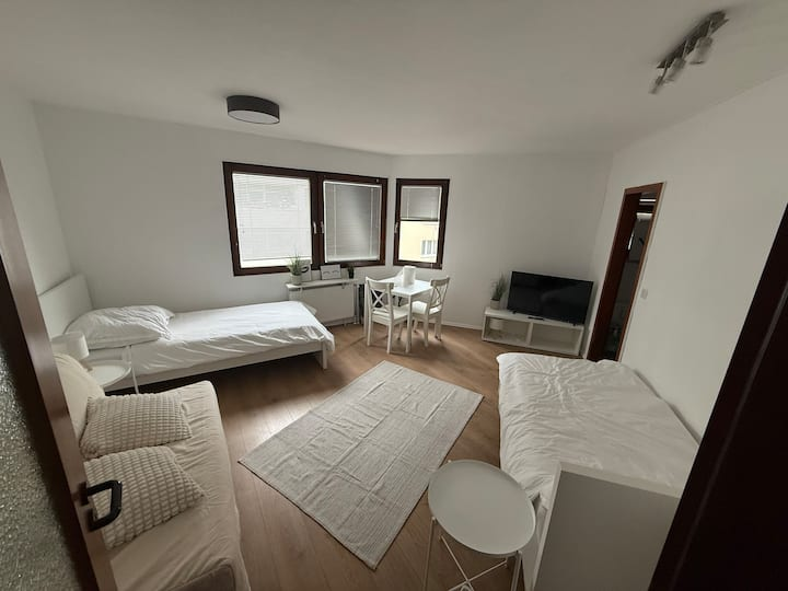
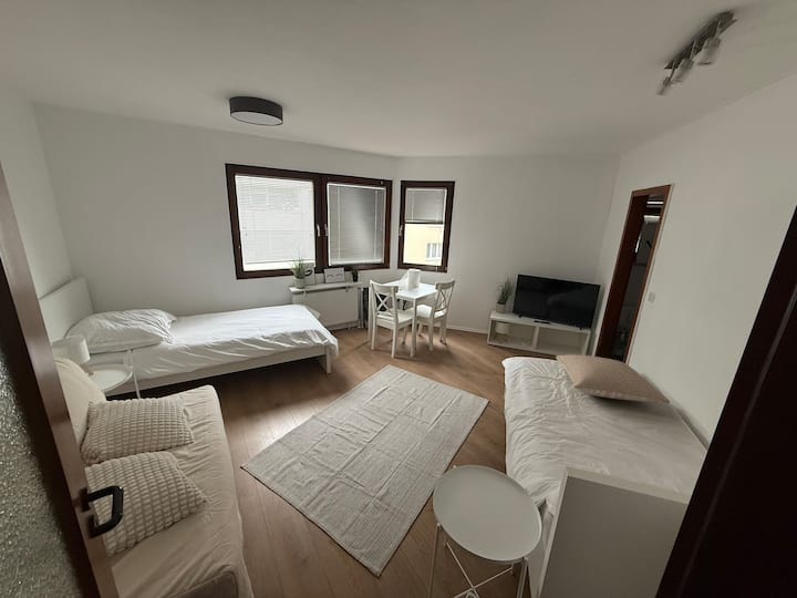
+ pillow [555,353,671,404]
